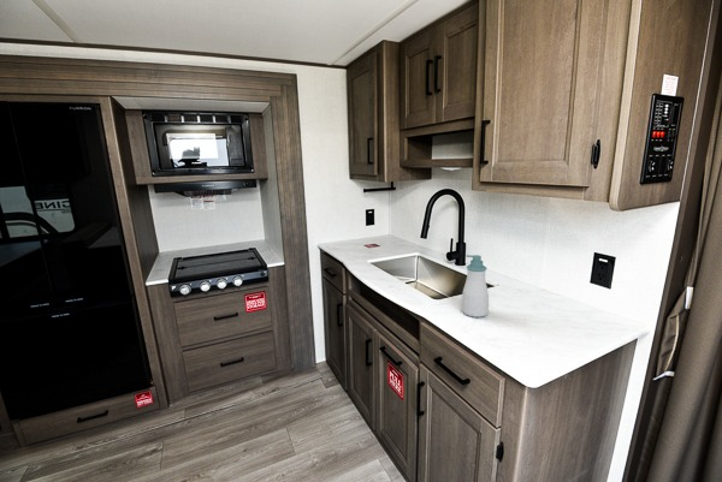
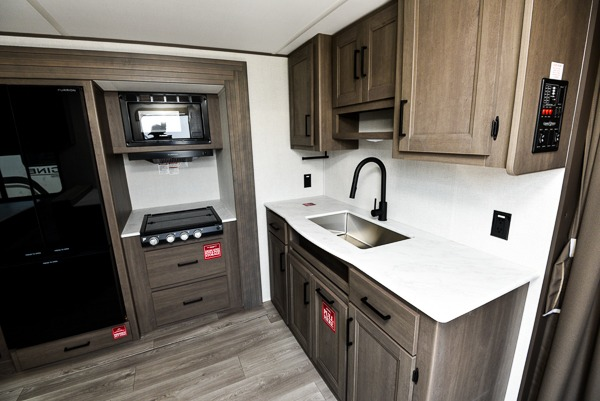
- soap bottle [461,254,490,319]
